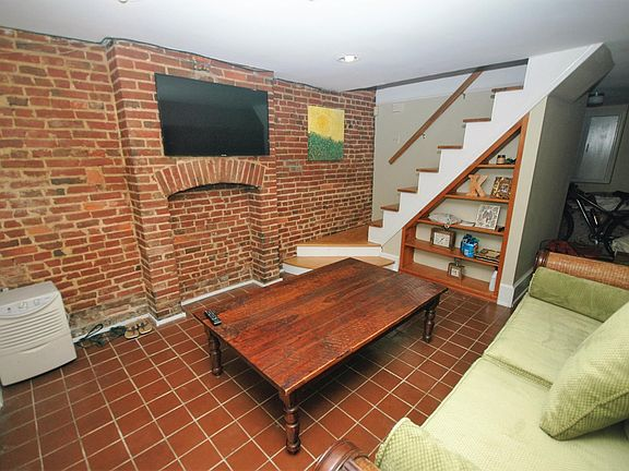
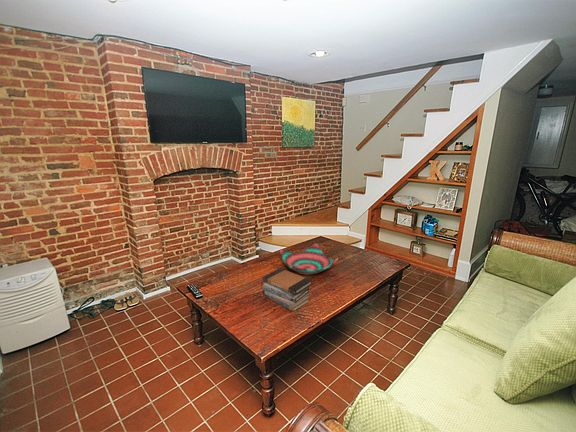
+ book stack [262,268,313,313]
+ decorative bowl [279,243,339,276]
